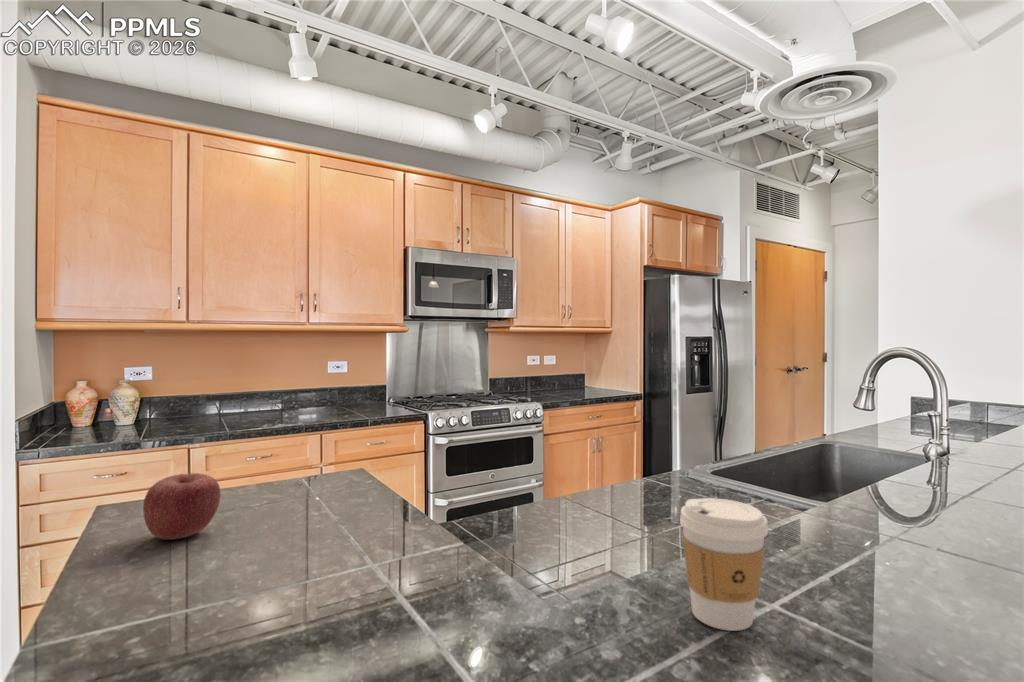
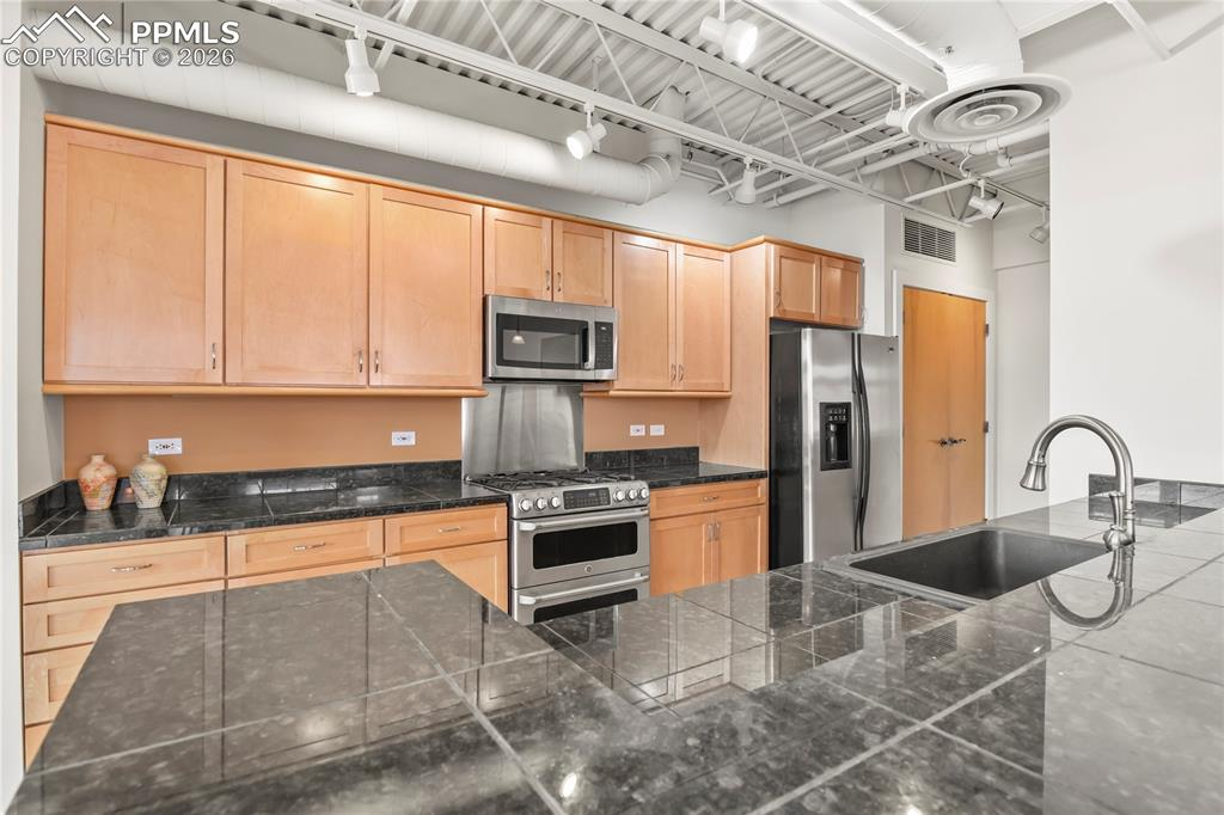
- coffee cup [679,497,769,632]
- apple [142,472,222,541]
